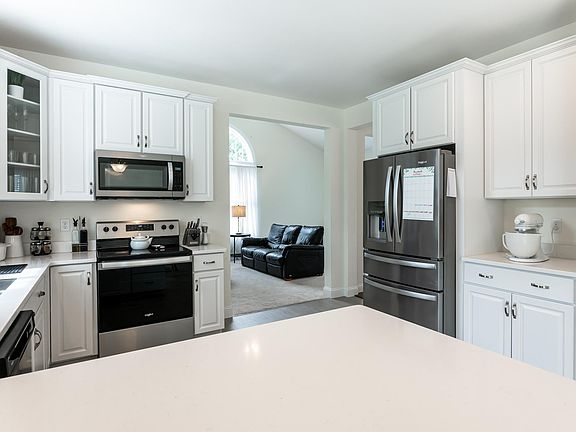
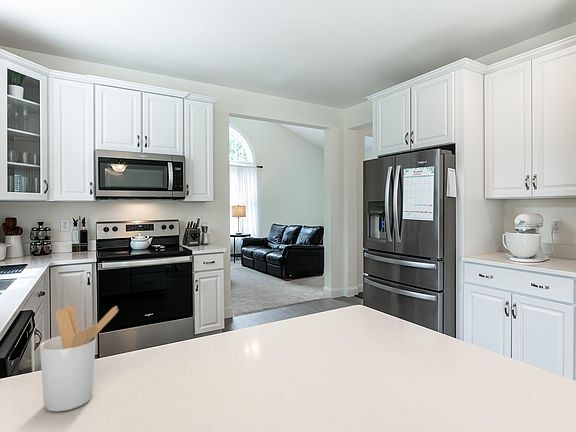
+ utensil holder [39,305,119,412]
